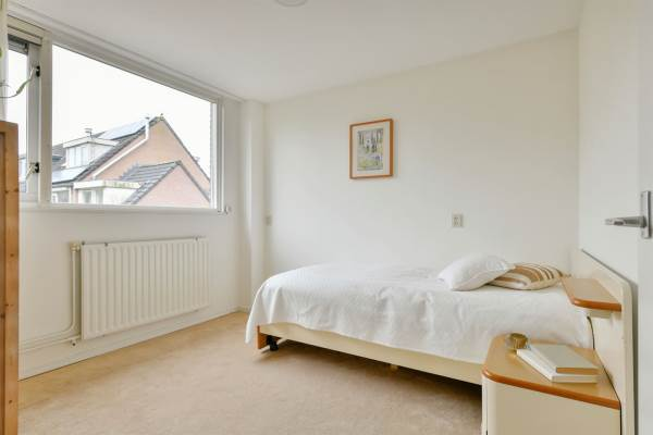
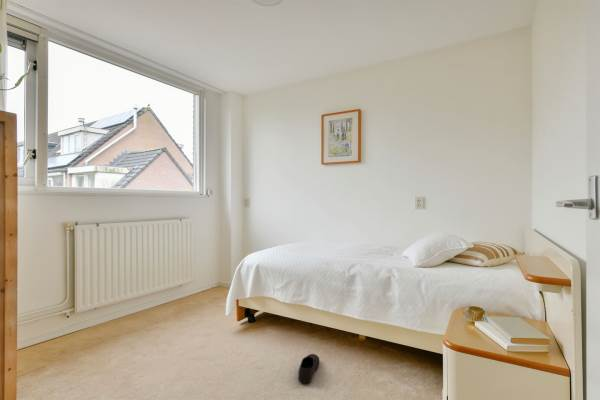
+ shoe [297,353,320,384]
